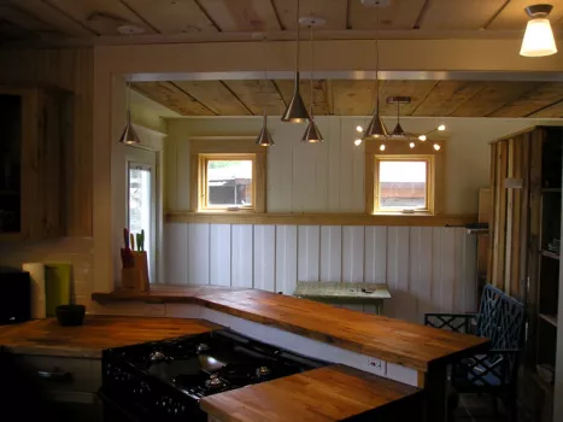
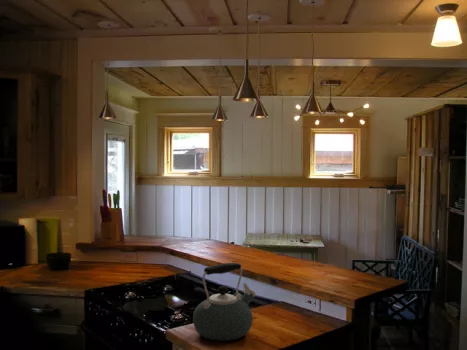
+ kettle [192,262,257,342]
